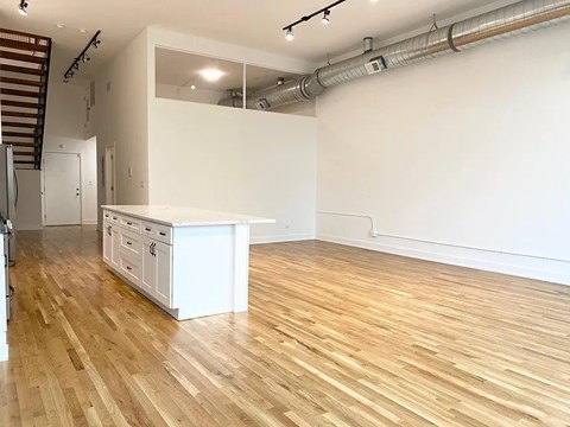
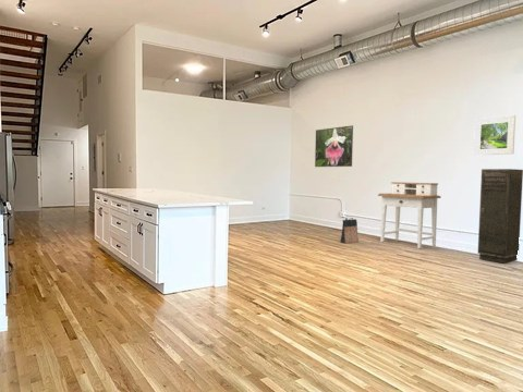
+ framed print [314,124,354,168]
+ desk [377,181,442,250]
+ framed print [473,114,516,157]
+ bag [340,217,360,245]
+ storage cabinet [477,168,523,265]
